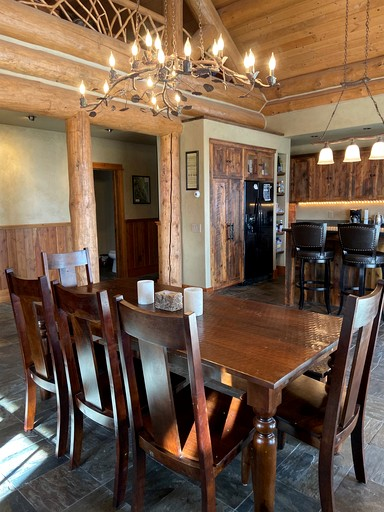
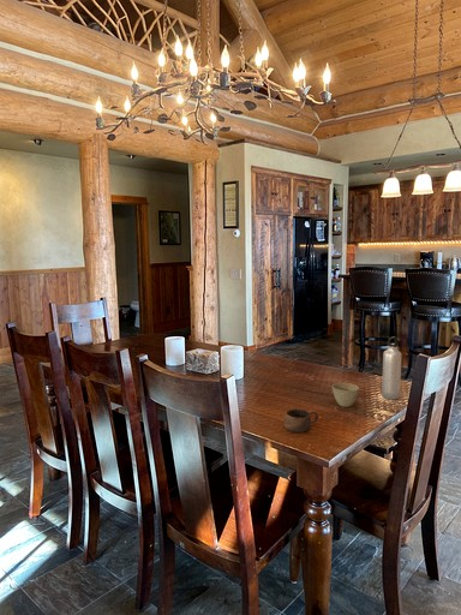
+ cup [283,407,319,434]
+ water bottle [381,336,402,401]
+ flower pot [331,382,360,408]
